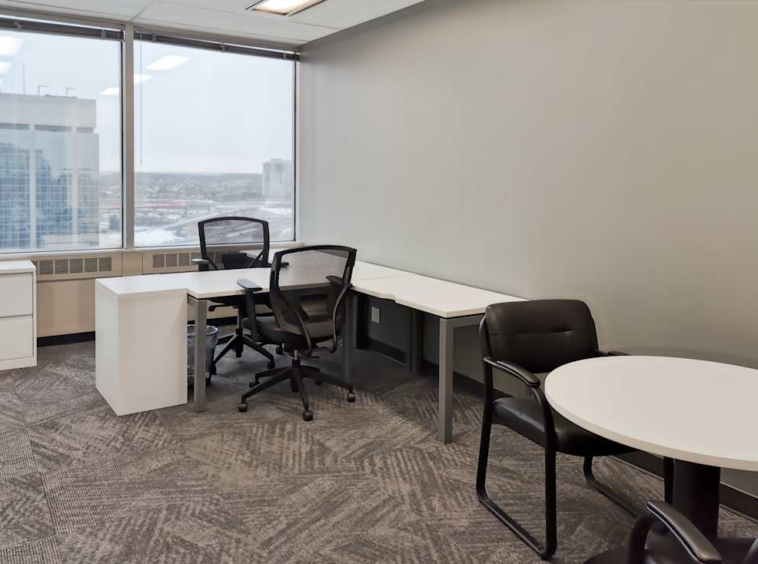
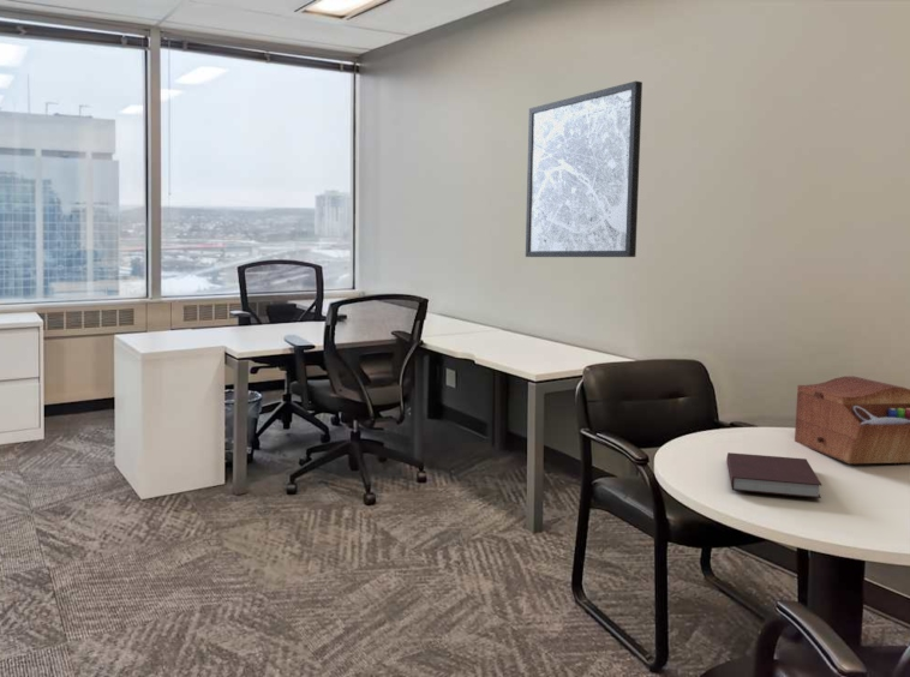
+ notebook [725,451,822,499]
+ wall art [525,80,643,258]
+ sewing box [794,376,910,465]
